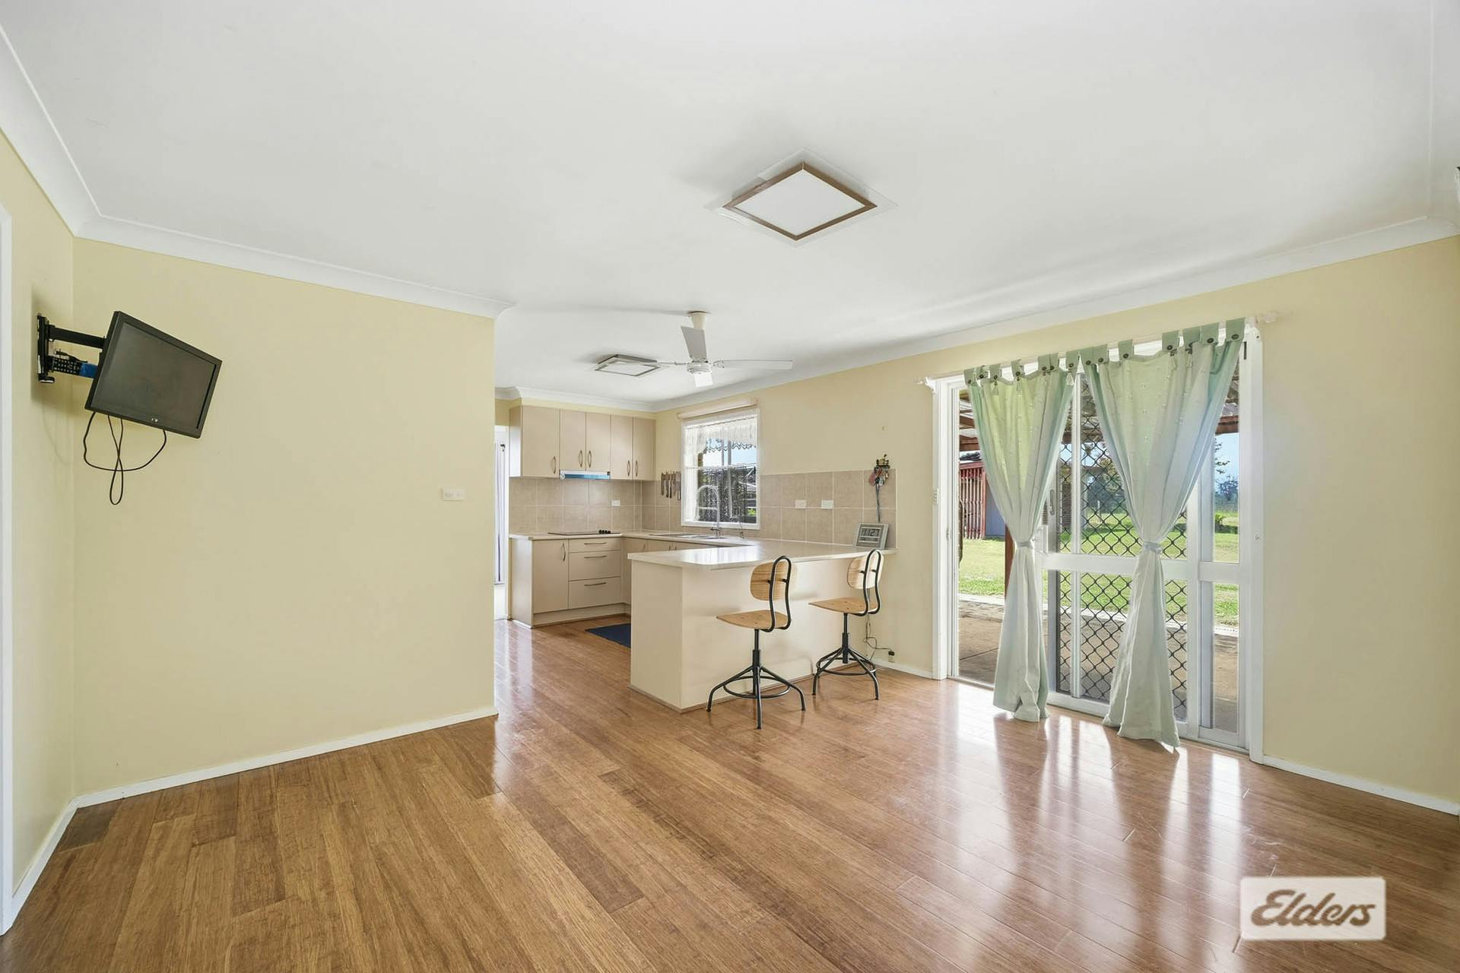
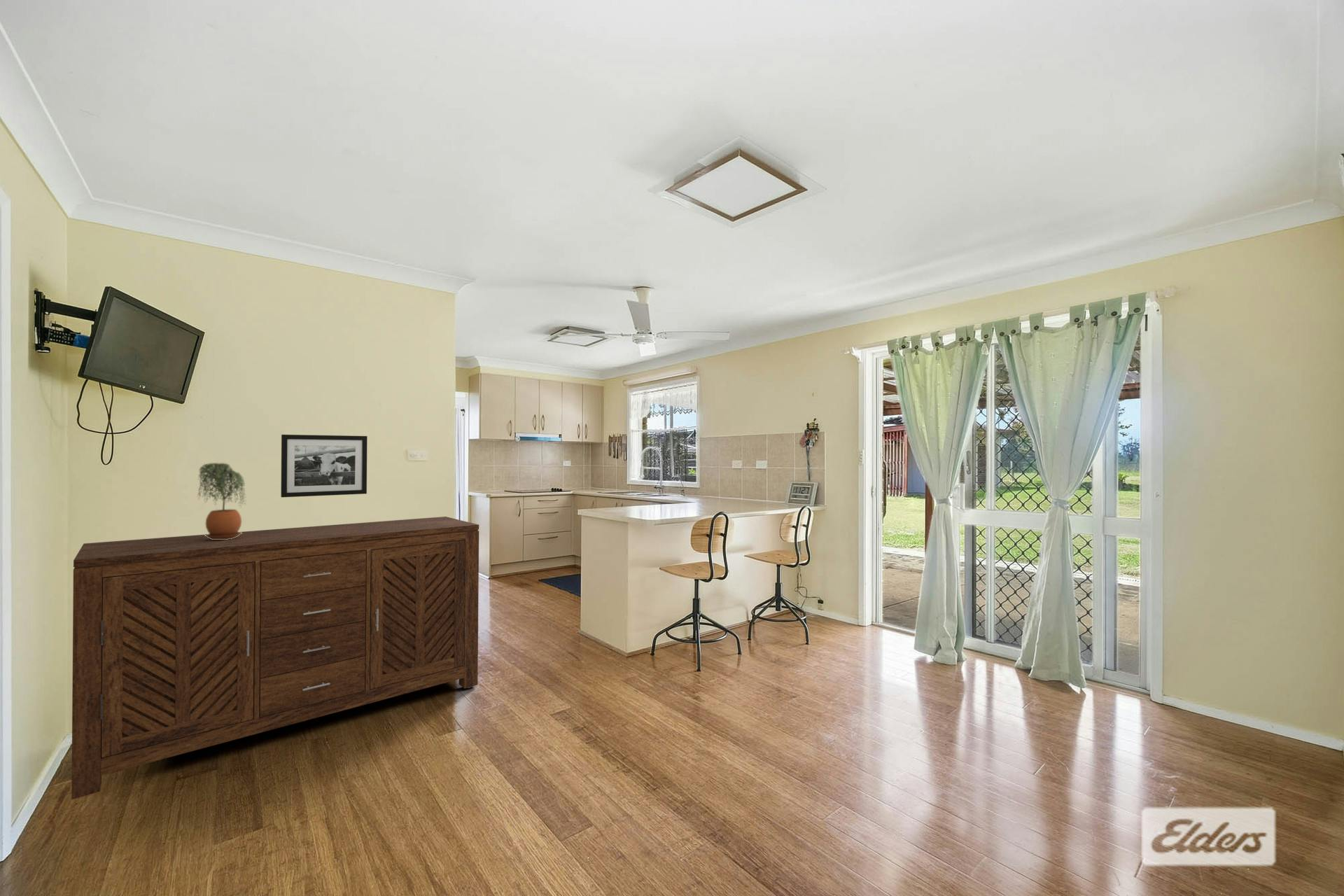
+ picture frame [280,434,368,498]
+ potted plant [197,462,246,540]
+ sideboard [71,516,479,800]
